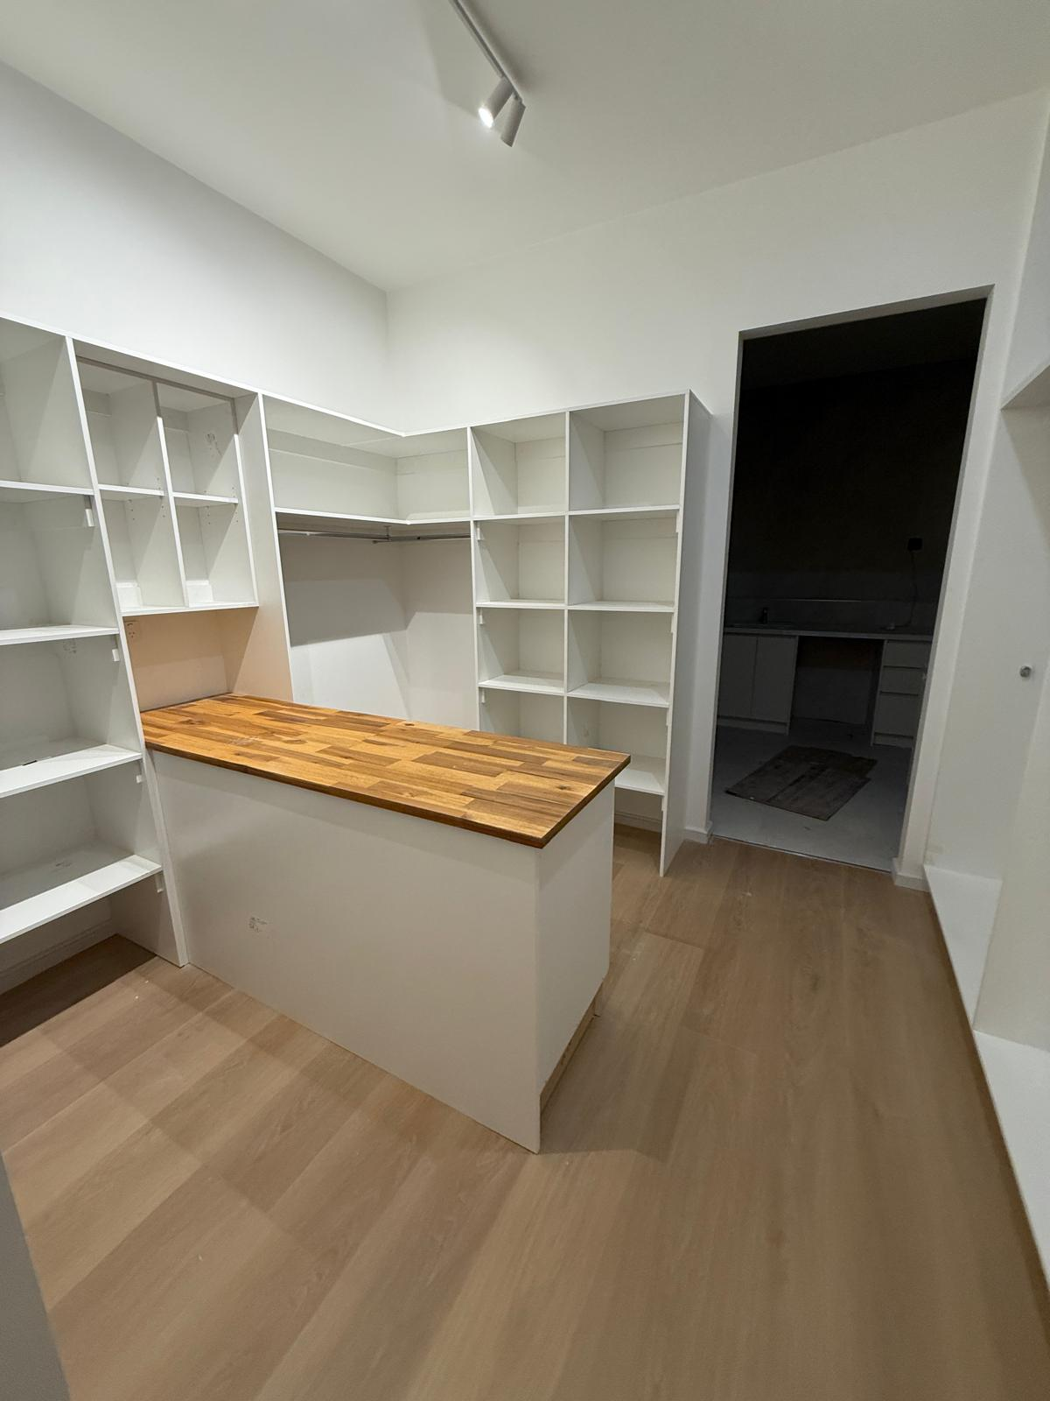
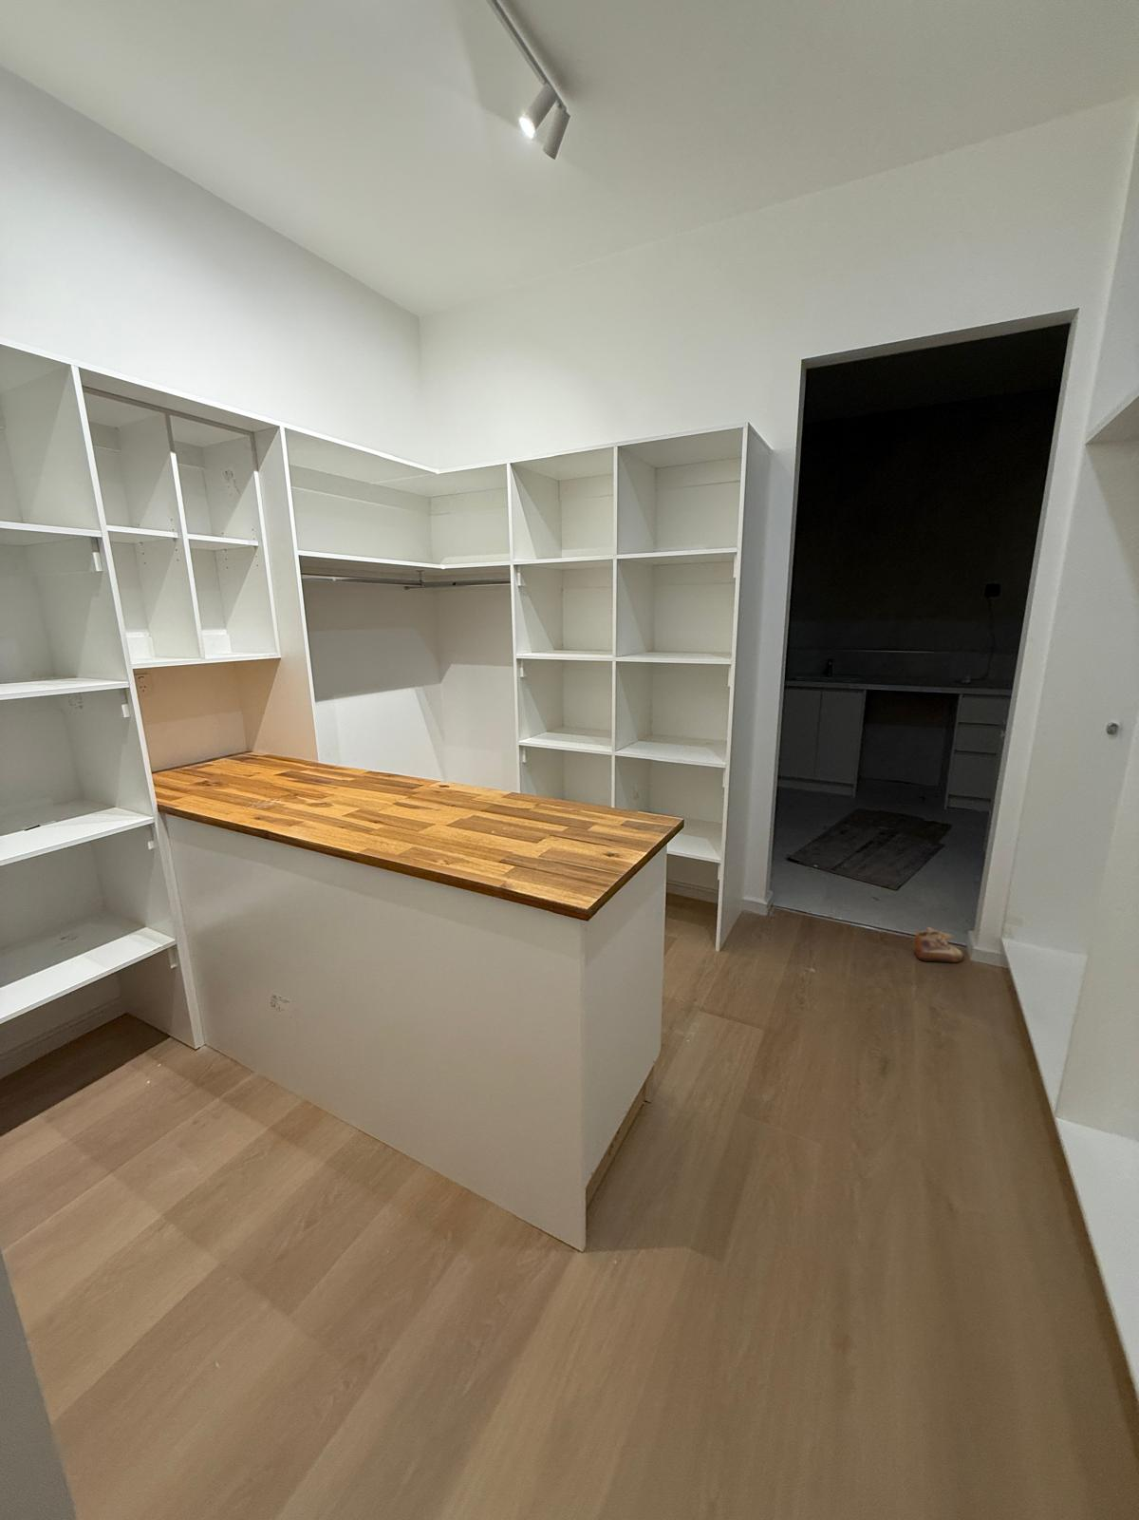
+ shoe [913,926,963,965]
